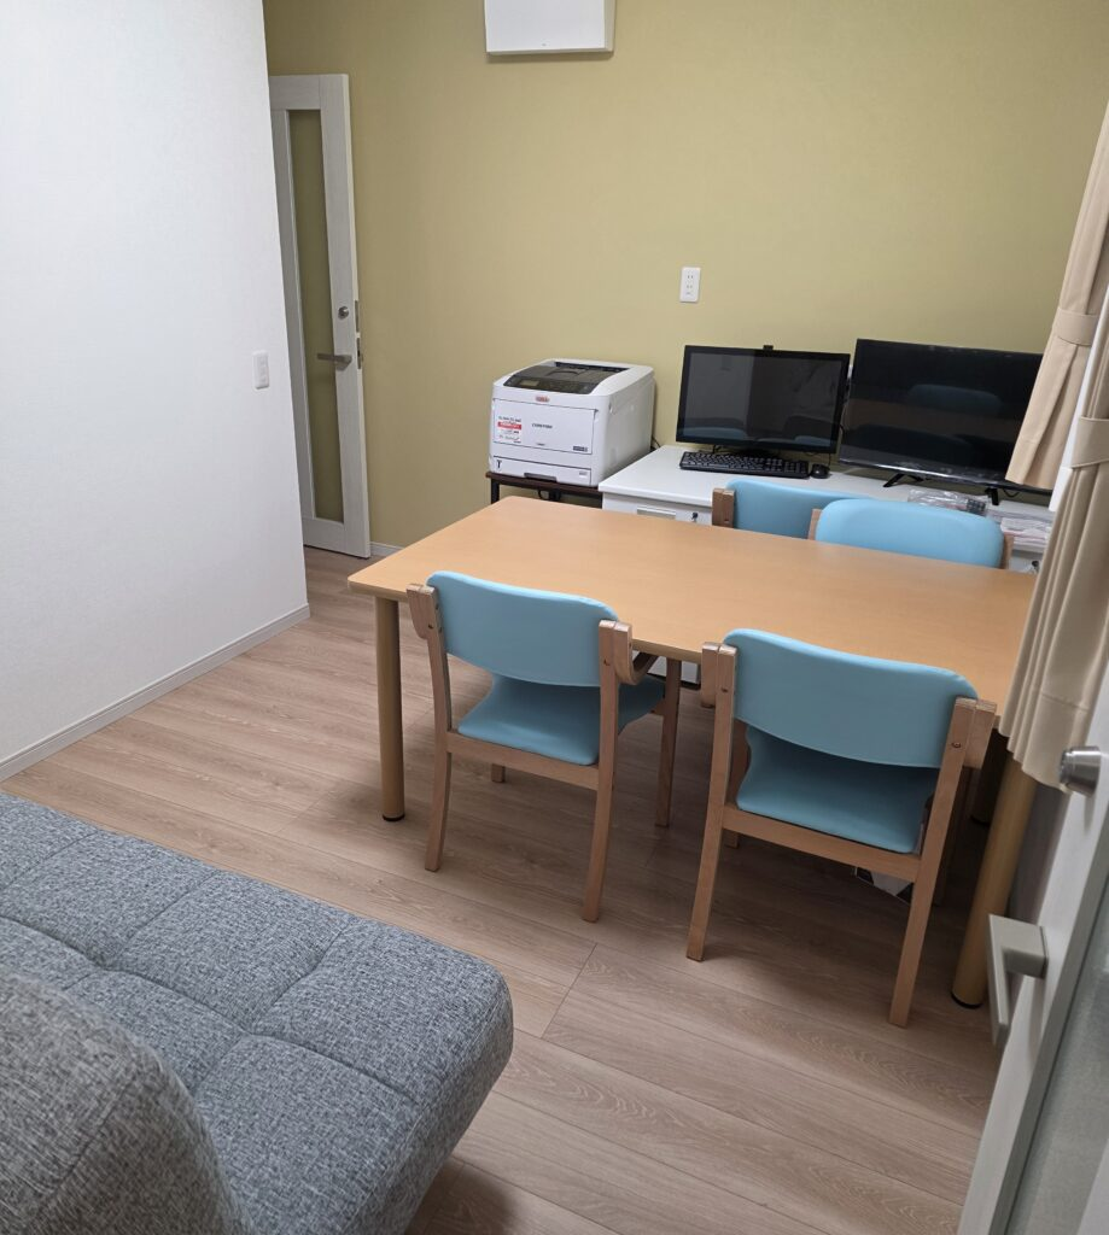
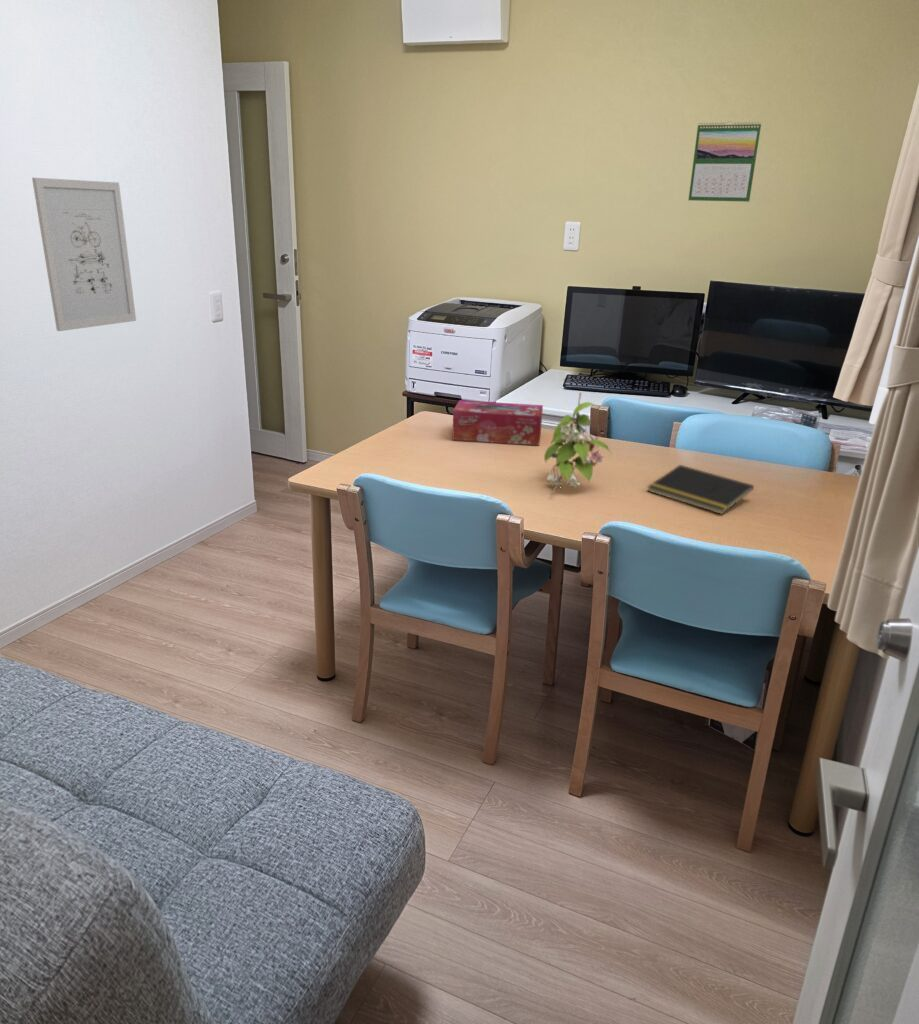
+ calendar [687,120,763,203]
+ wall art [31,177,137,332]
+ tissue box [451,399,544,446]
+ plant [543,391,613,496]
+ notepad [646,464,755,515]
